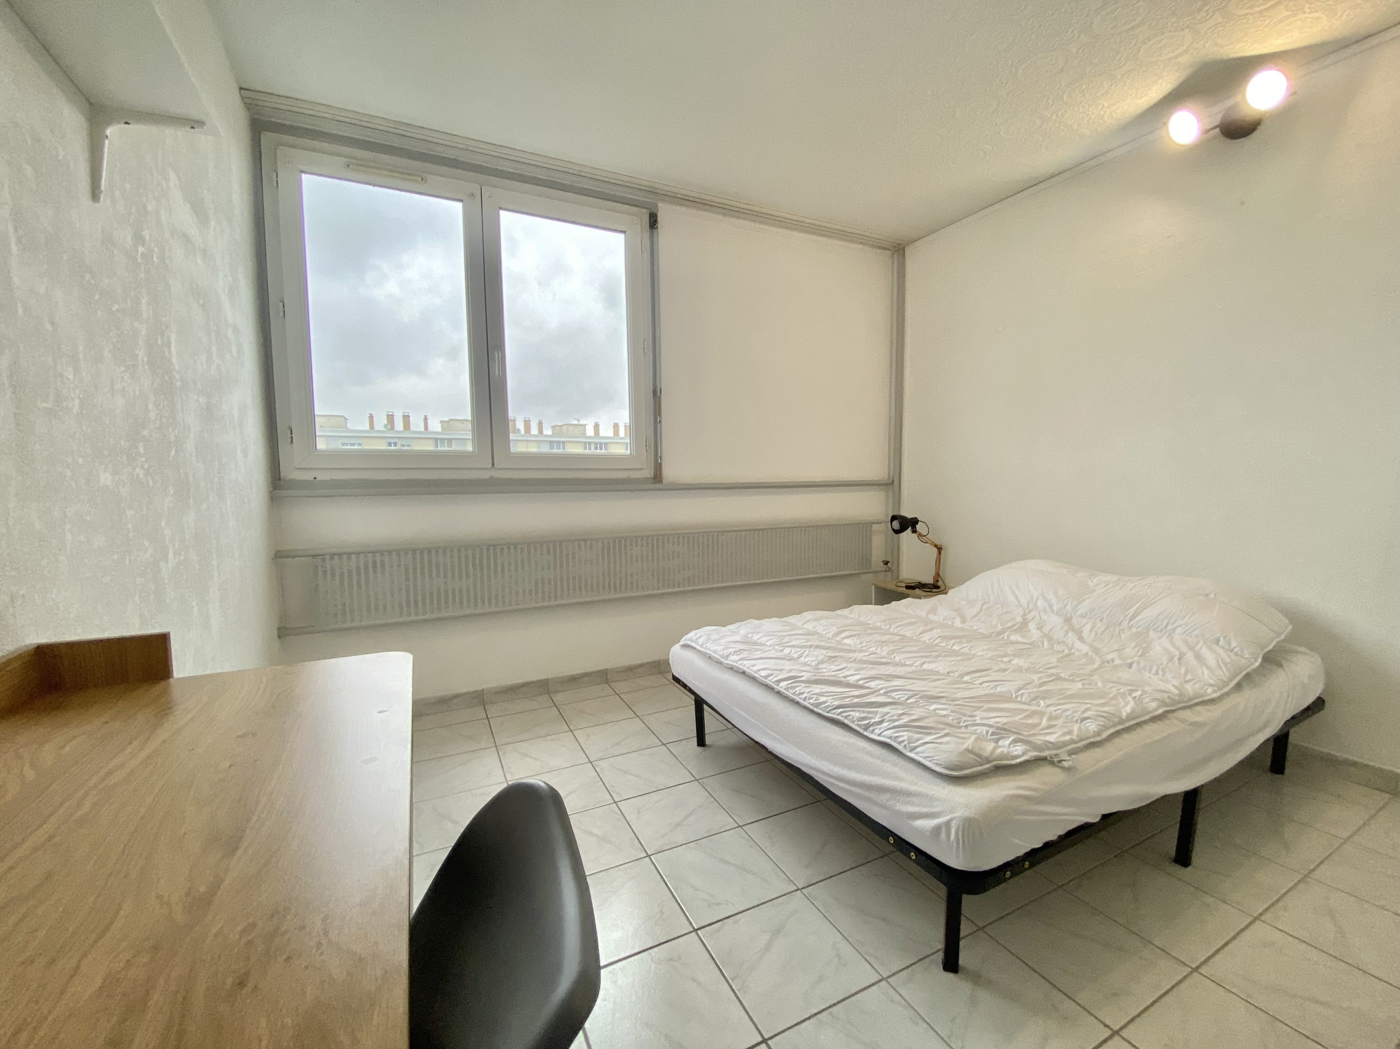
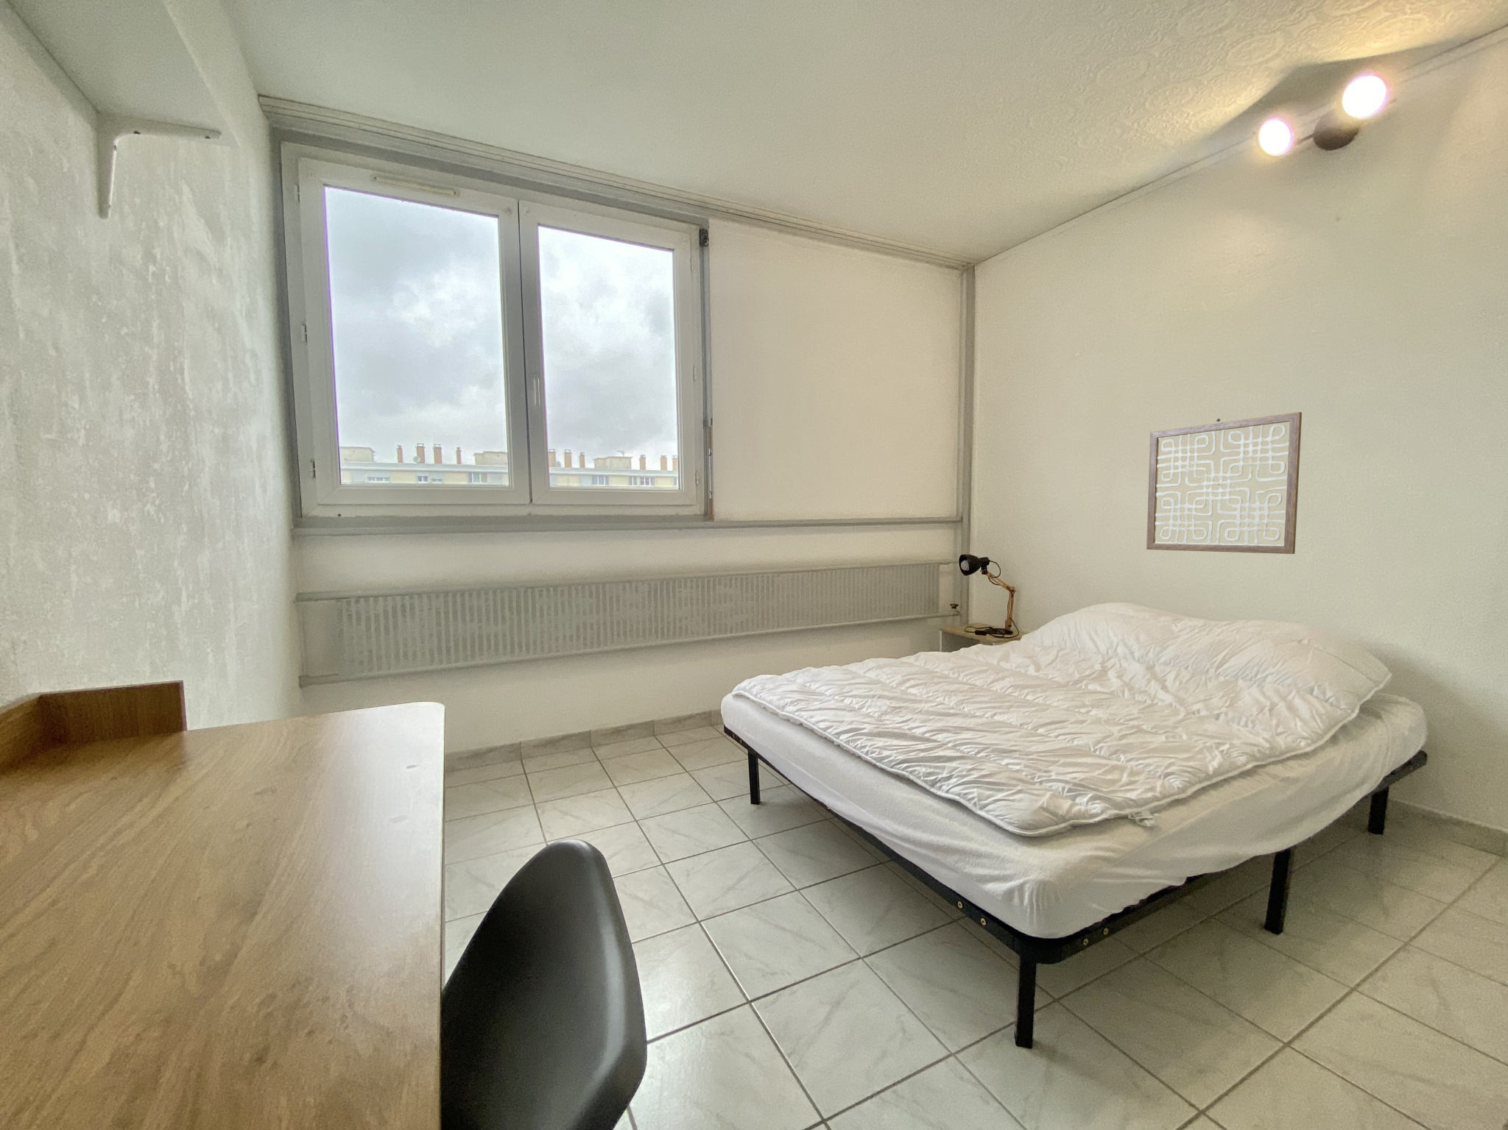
+ wall art [1146,411,1303,554]
